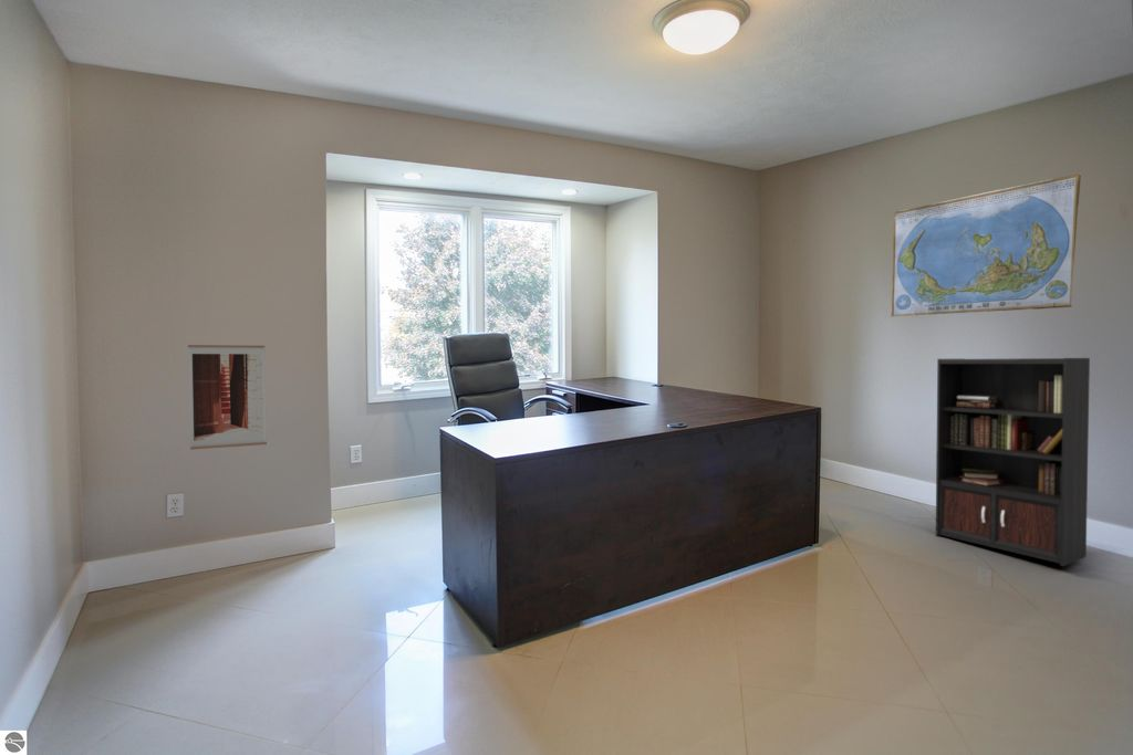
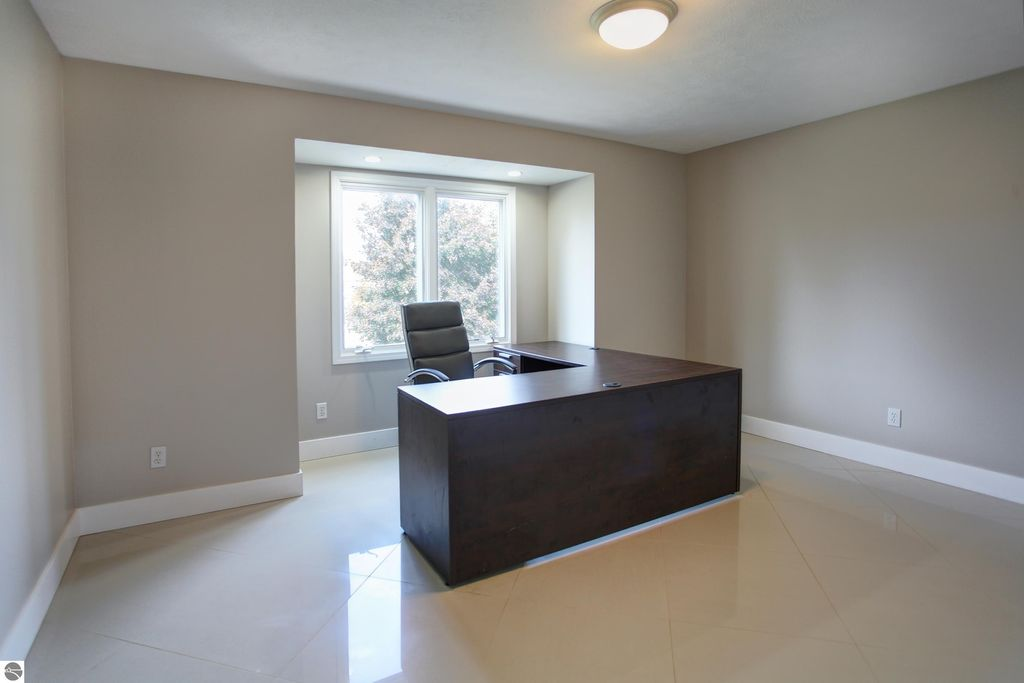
- world map [891,172,1082,317]
- bookcase [935,357,1091,567]
- wall art [187,344,268,451]
